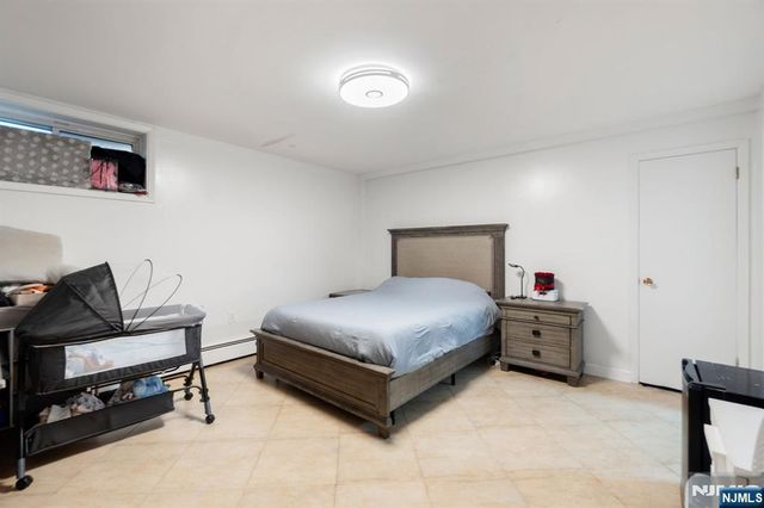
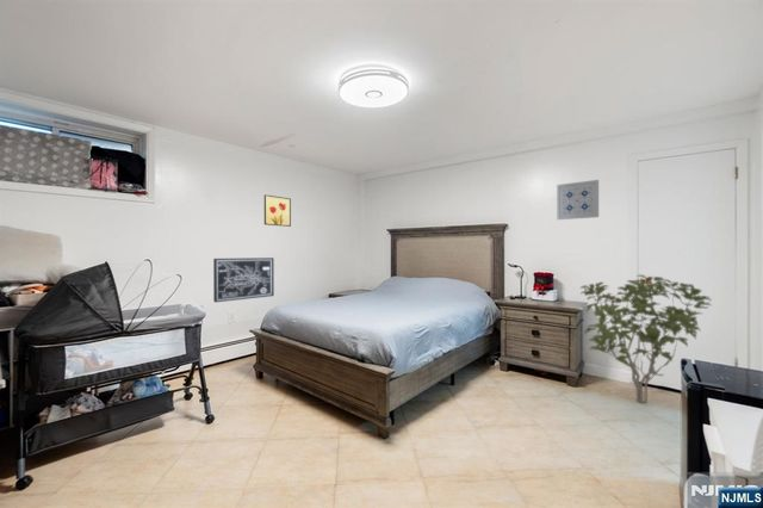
+ wall art [556,179,600,221]
+ wall art [212,256,275,303]
+ wall art [263,193,292,228]
+ shrub [578,274,712,404]
